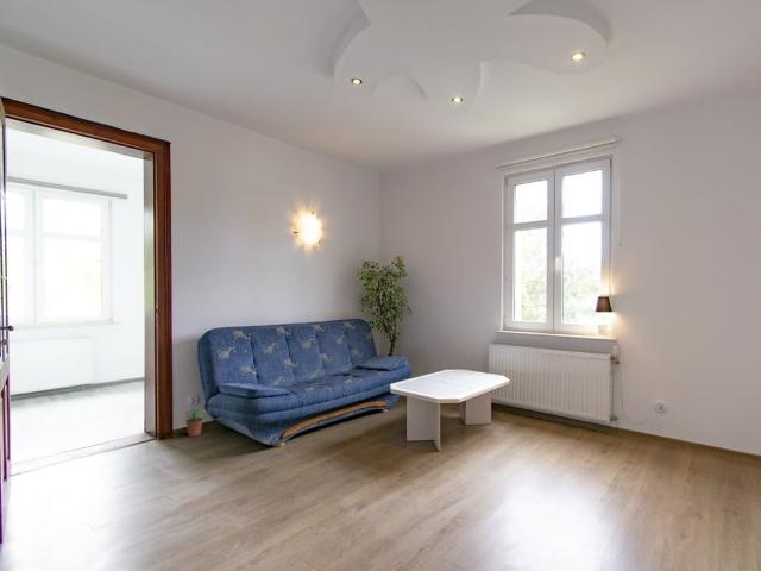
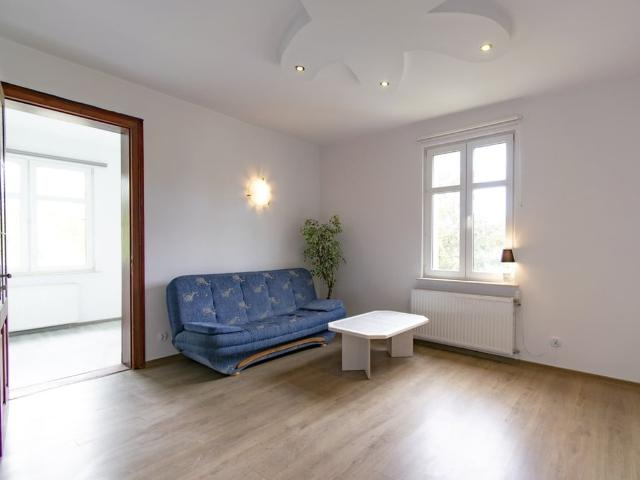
- potted plant [184,408,208,438]
